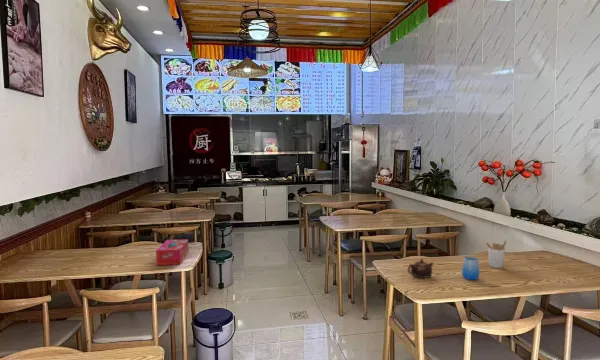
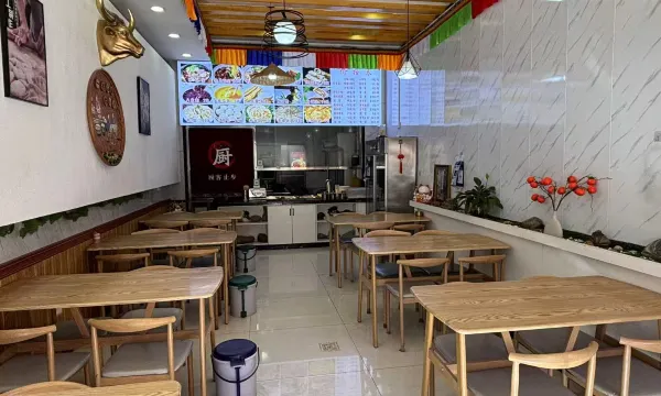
- tissue box [155,238,190,266]
- cup [461,256,480,281]
- teapot [407,258,435,279]
- utensil holder [485,240,507,269]
